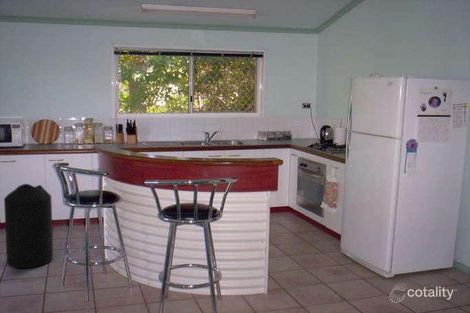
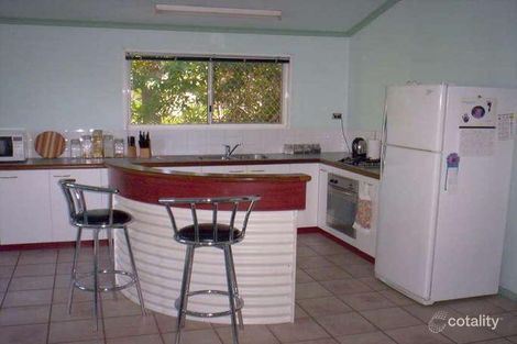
- trash can [3,183,54,269]
